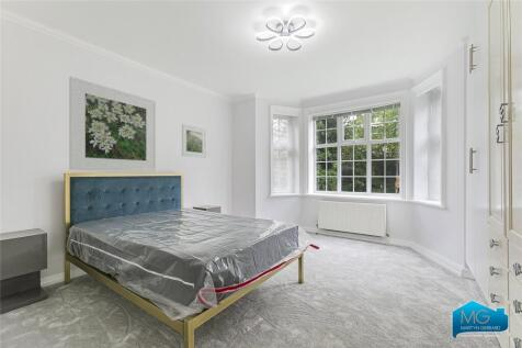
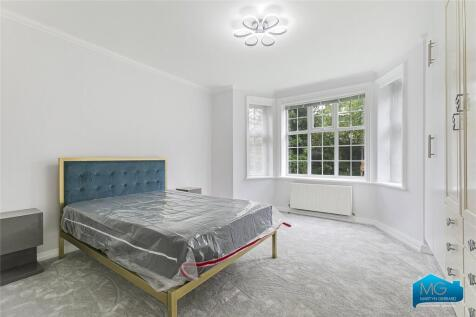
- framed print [181,123,207,159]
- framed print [68,76,157,172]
